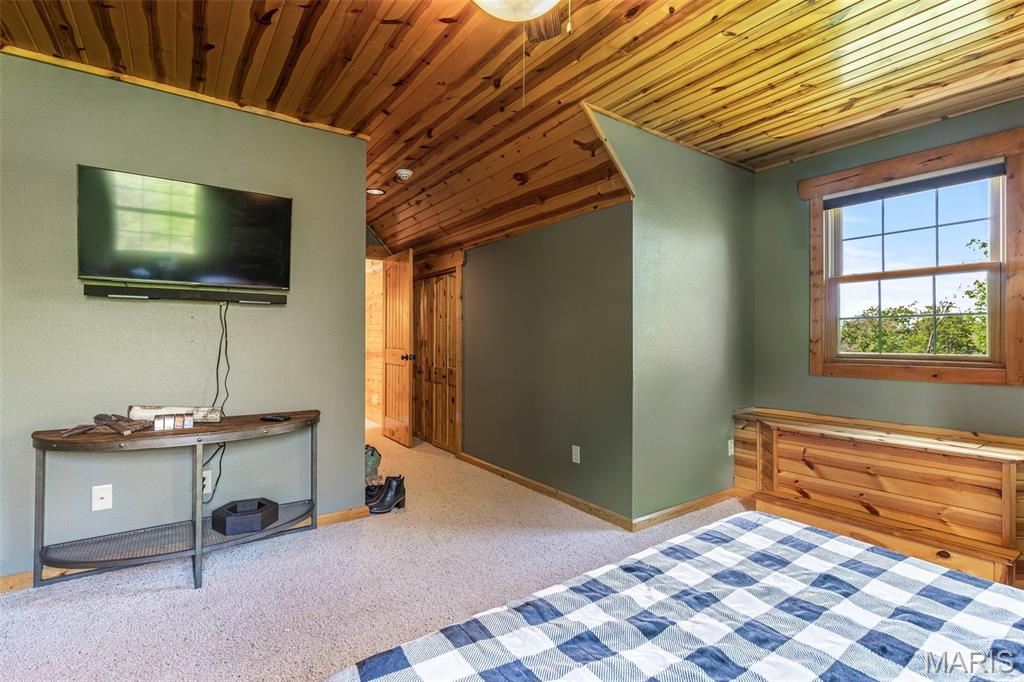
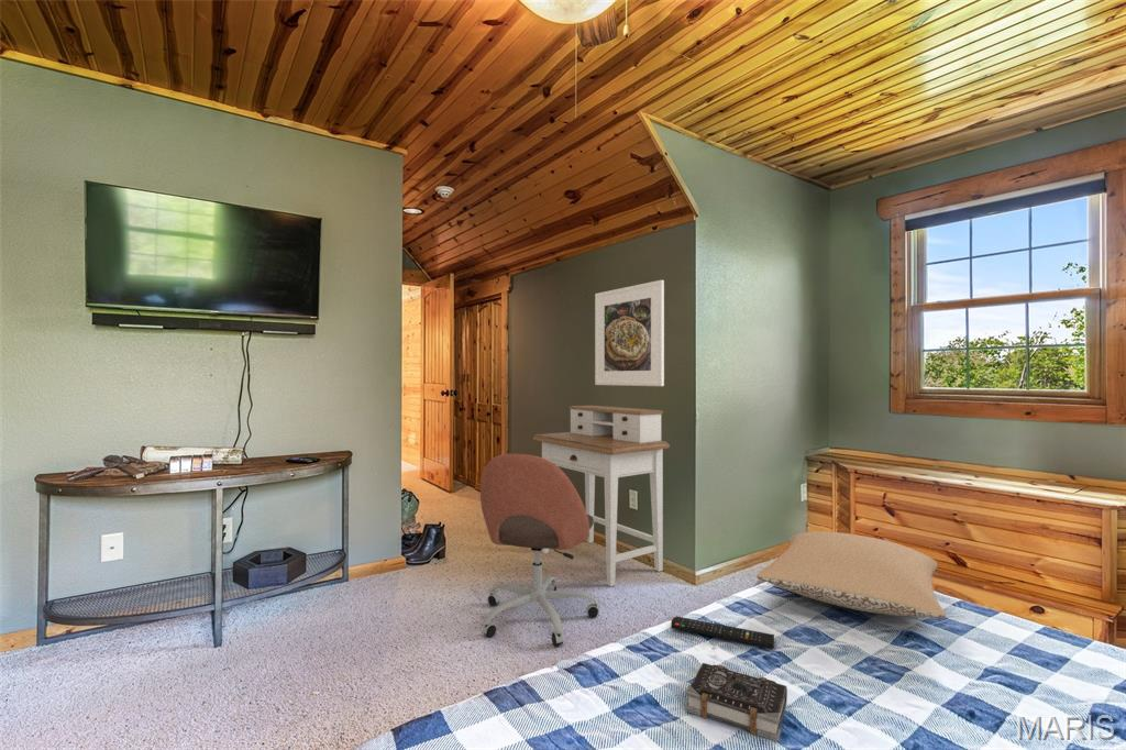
+ remote control [670,616,775,649]
+ pillow [755,531,947,619]
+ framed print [594,279,665,387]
+ office chair [479,453,600,647]
+ book [684,662,788,742]
+ desk [532,405,671,587]
